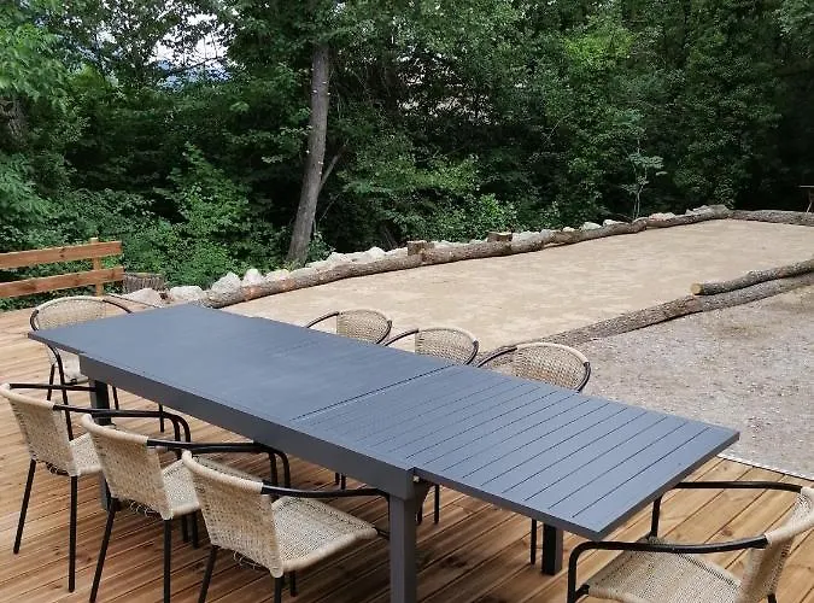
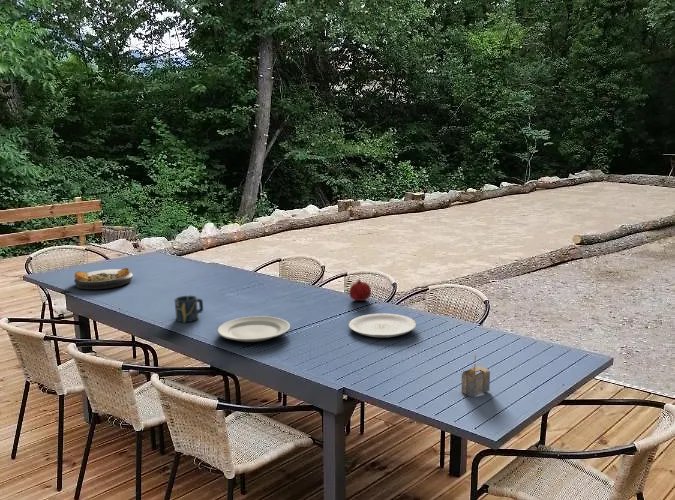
+ plate [73,267,134,290]
+ cup [173,295,204,324]
+ chinaware [216,315,291,343]
+ plate [348,313,417,338]
+ fruit [348,278,372,302]
+ architectural model [460,354,491,398]
